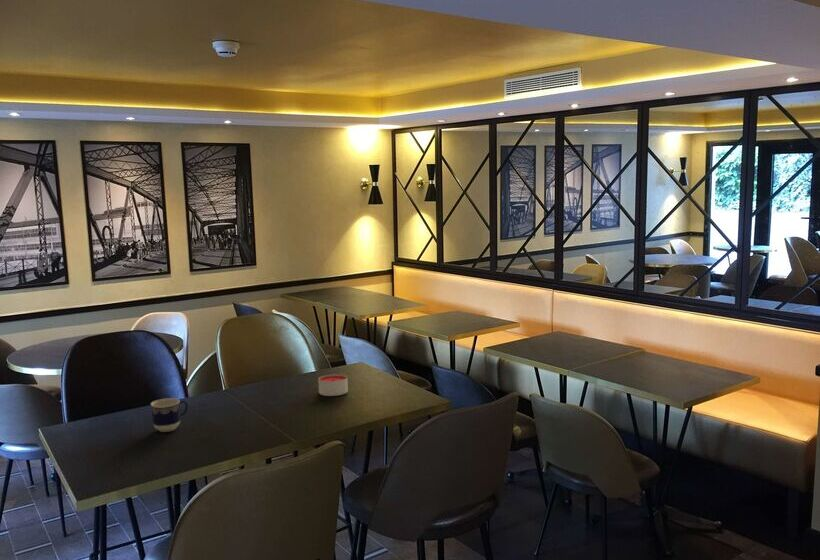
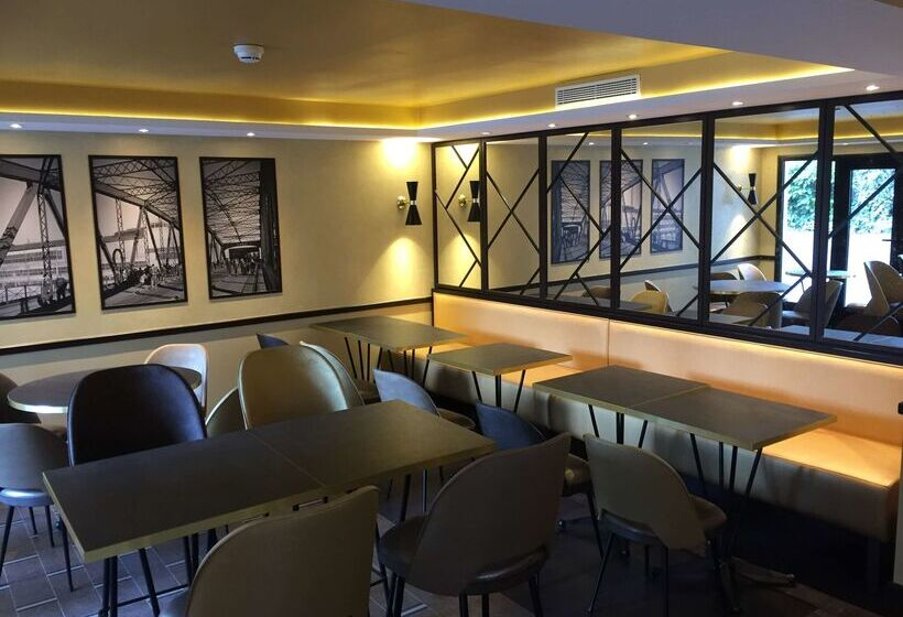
- cup [150,397,189,433]
- candle [317,373,349,397]
